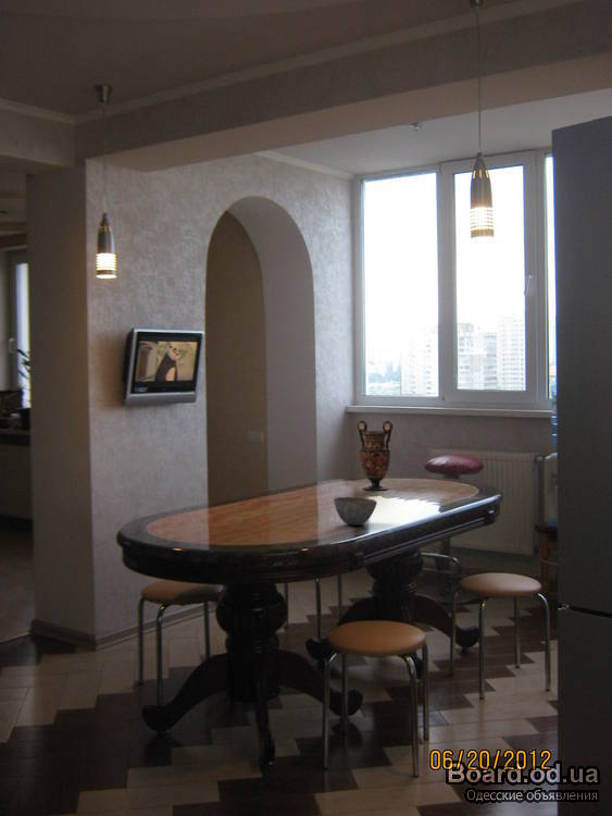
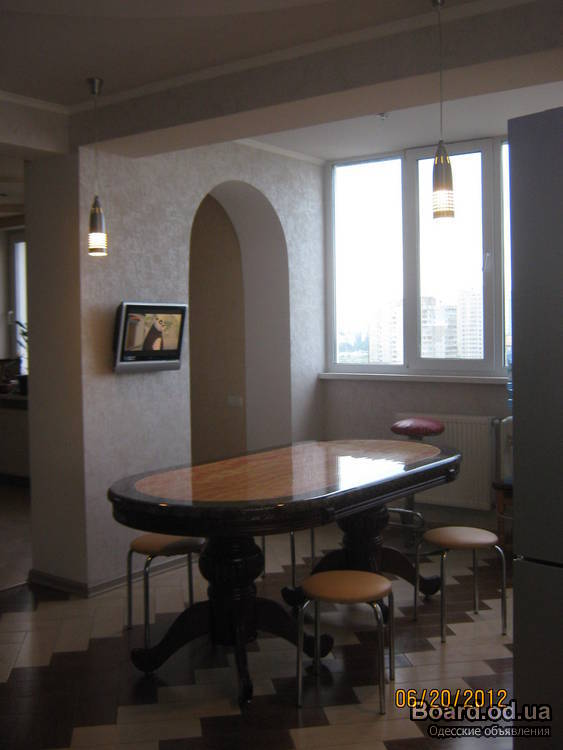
- bowl [333,496,378,527]
- vase [357,420,394,491]
